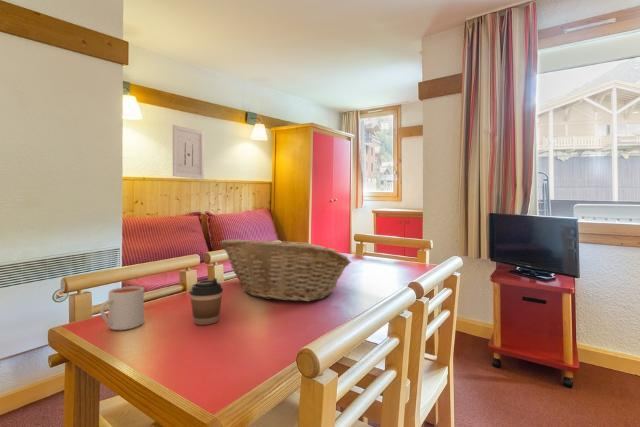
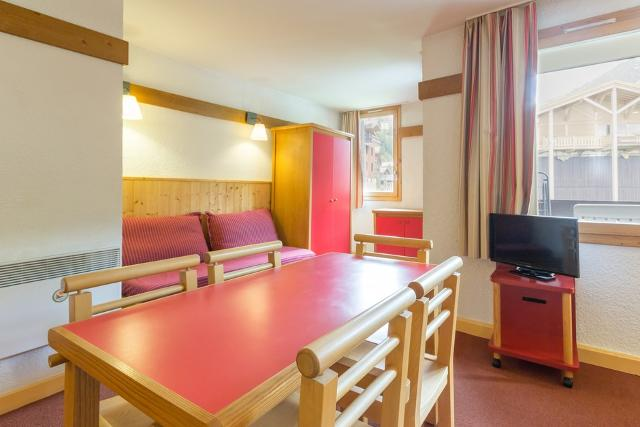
- mug [99,285,145,331]
- fruit basket [219,238,352,302]
- wall art [172,124,205,180]
- coffee cup [189,277,224,326]
